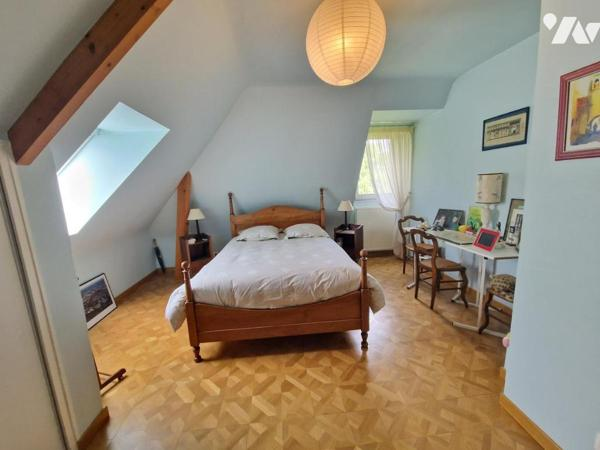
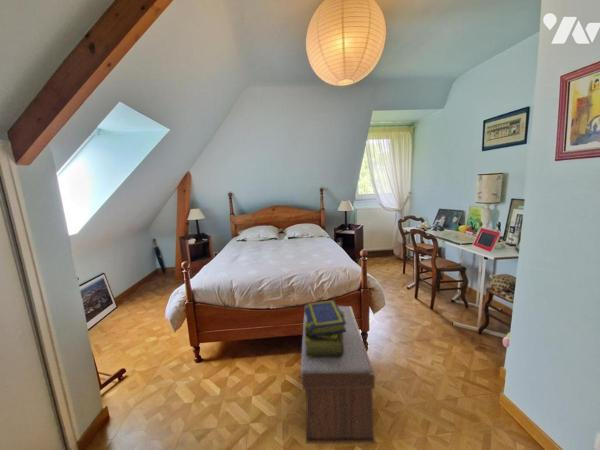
+ stack of books [303,299,346,358]
+ bench [300,305,376,444]
